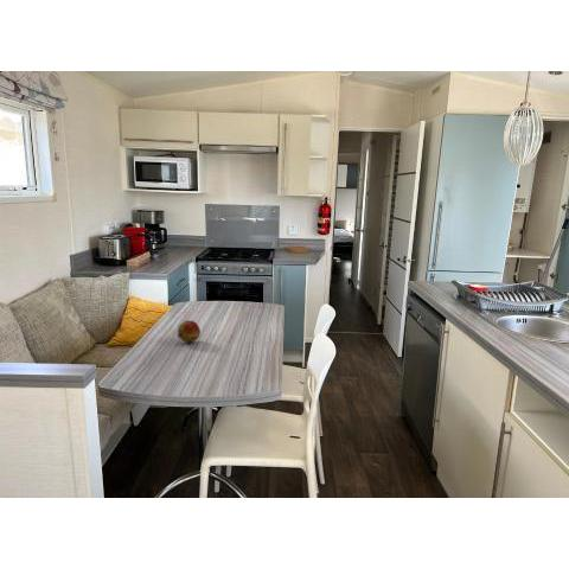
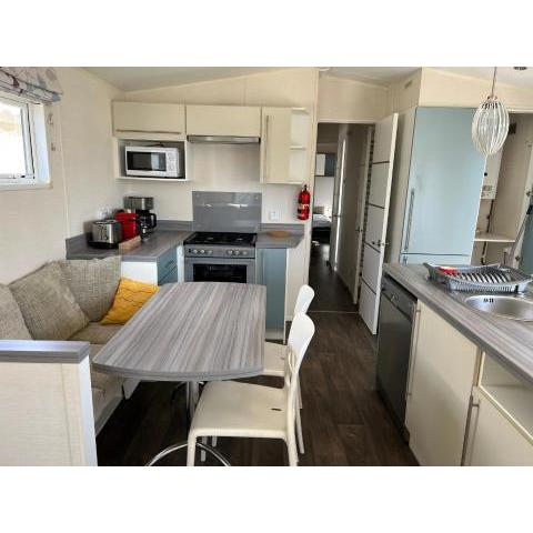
- fruit [175,319,202,344]
